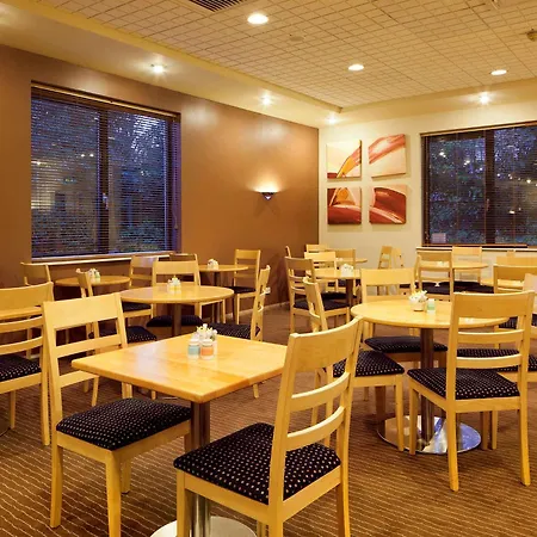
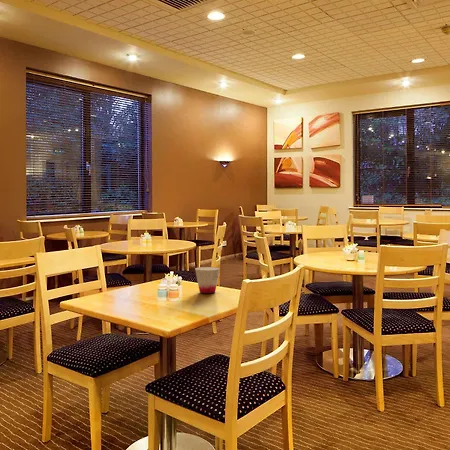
+ cup [194,266,221,294]
